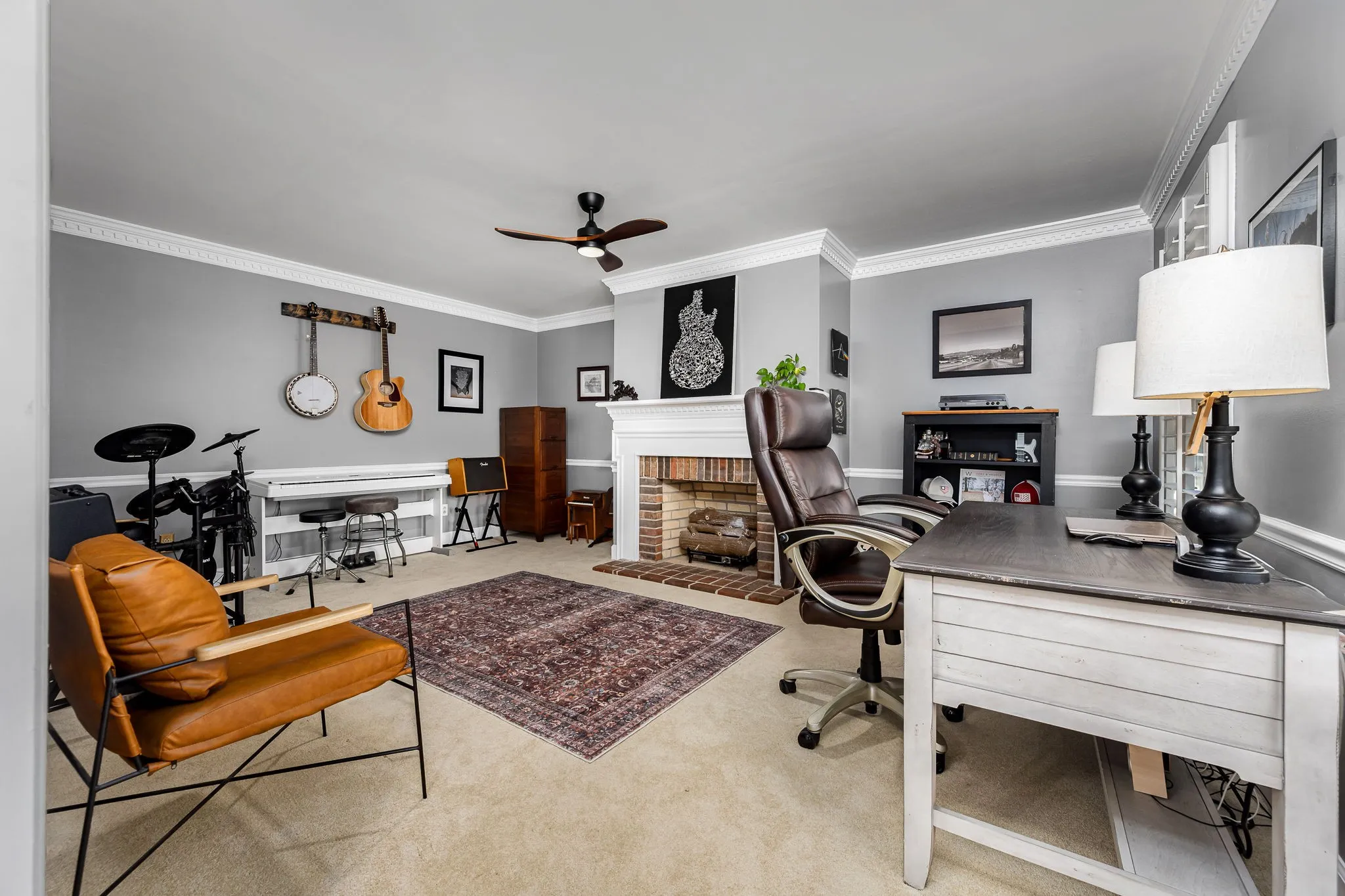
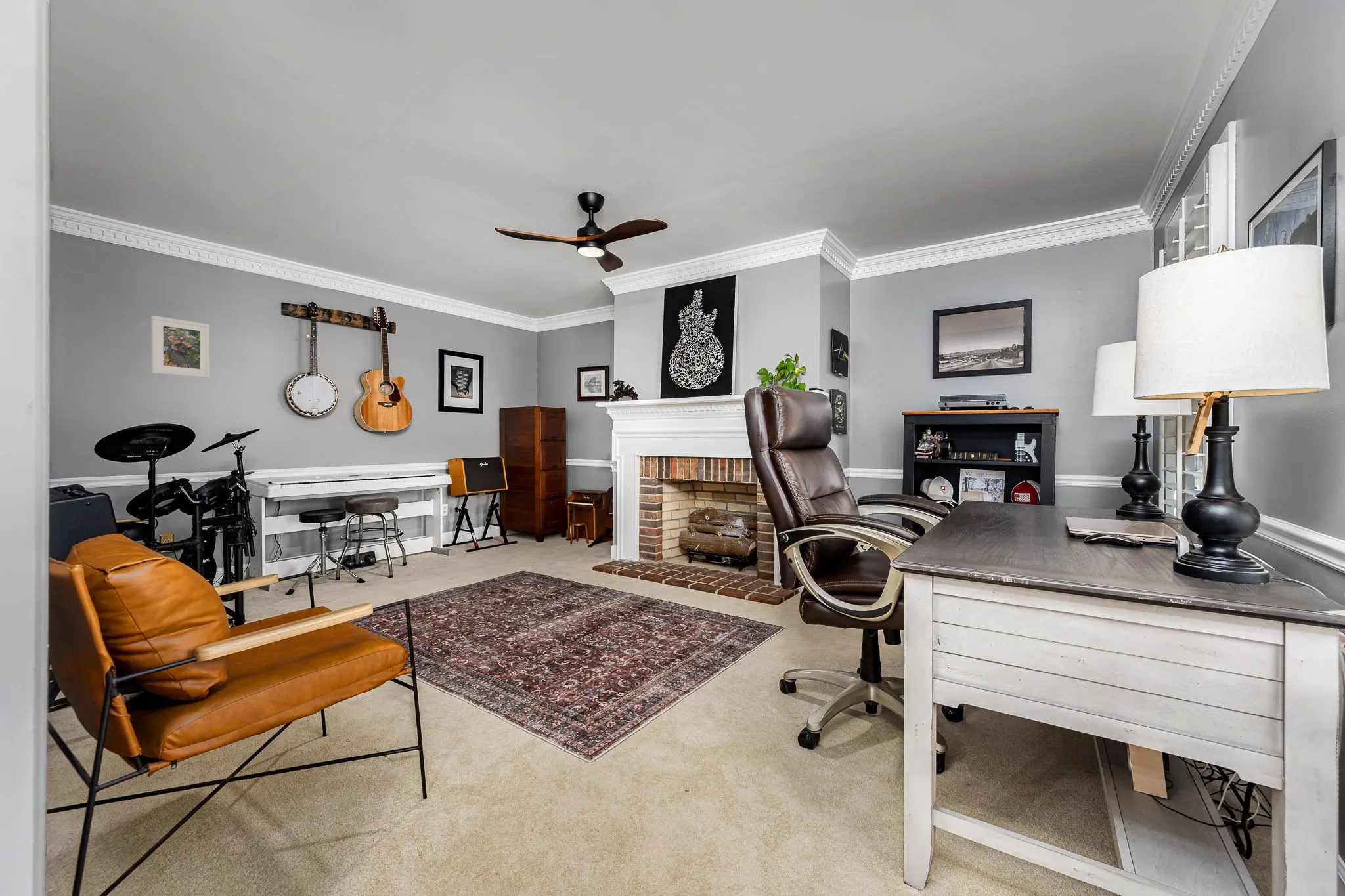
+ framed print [150,315,211,379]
